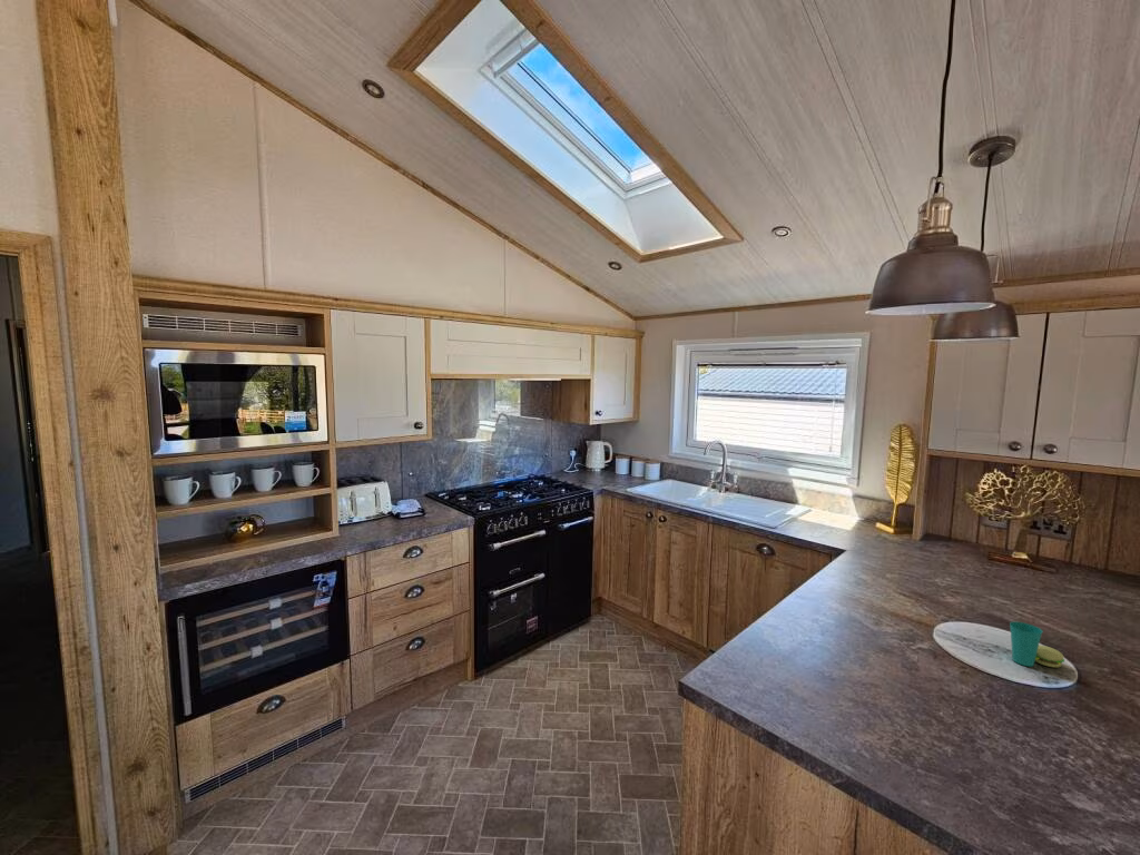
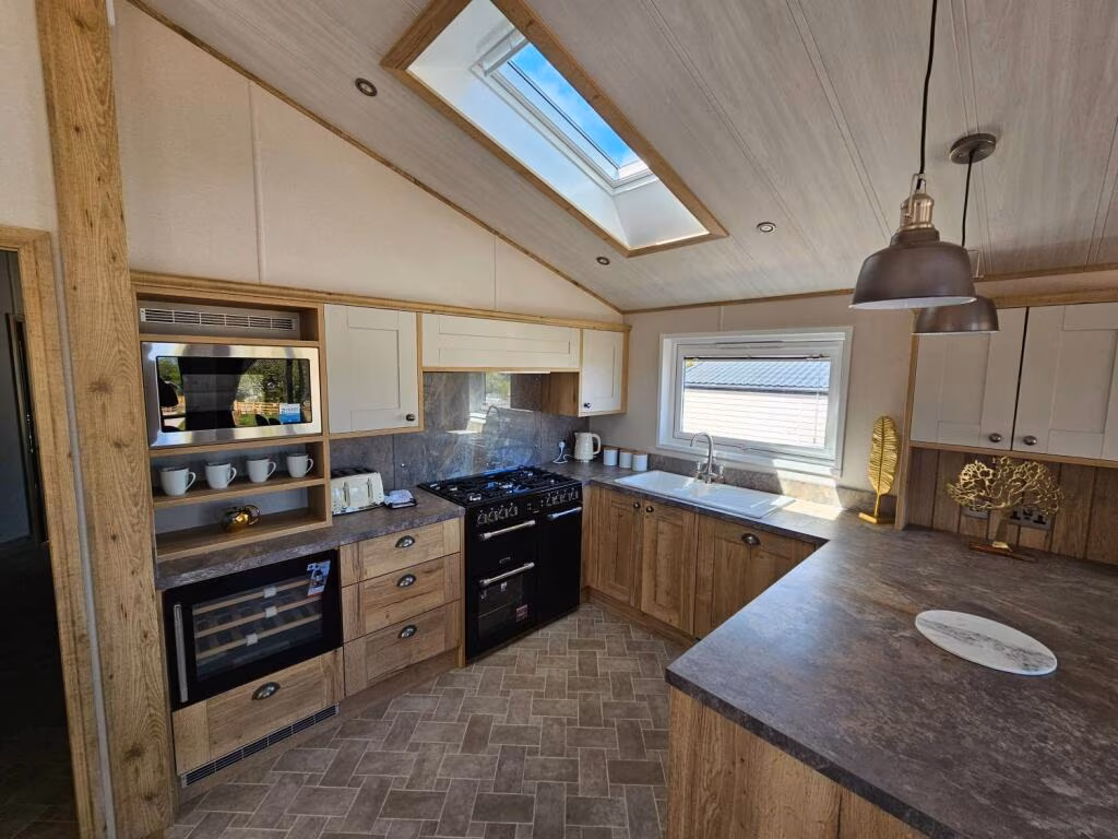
- cup [1009,620,1065,668]
